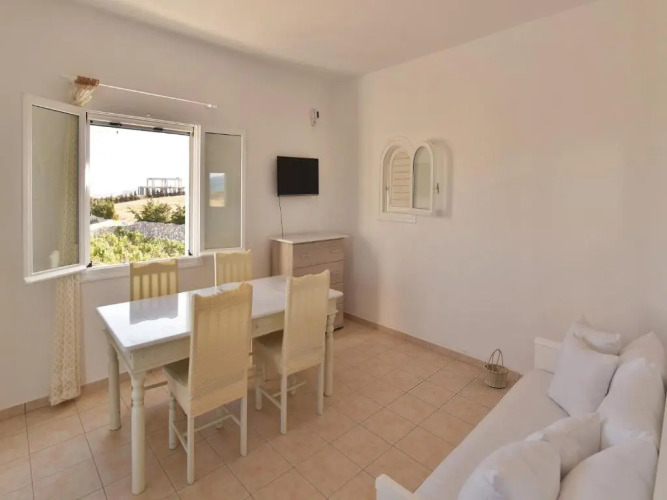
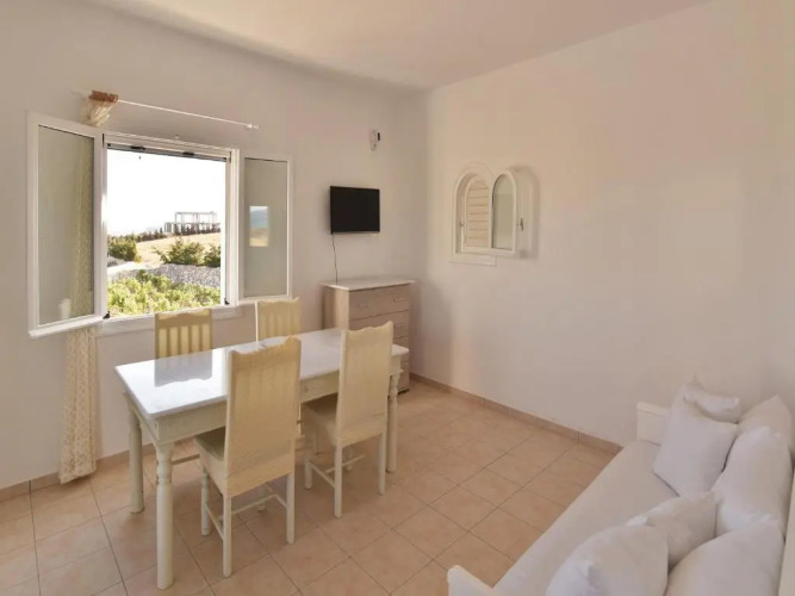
- basket [482,348,510,389]
